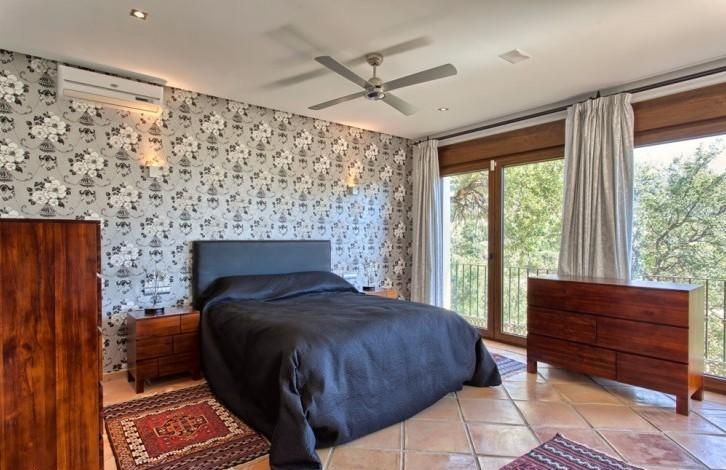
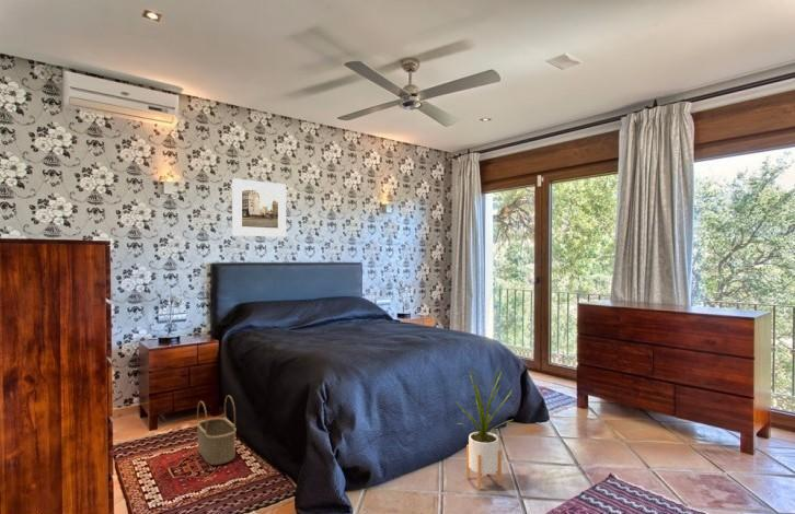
+ wicker basket [196,395,238,466]
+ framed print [231,177,287,238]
+ house plant [452,364,516,491]
